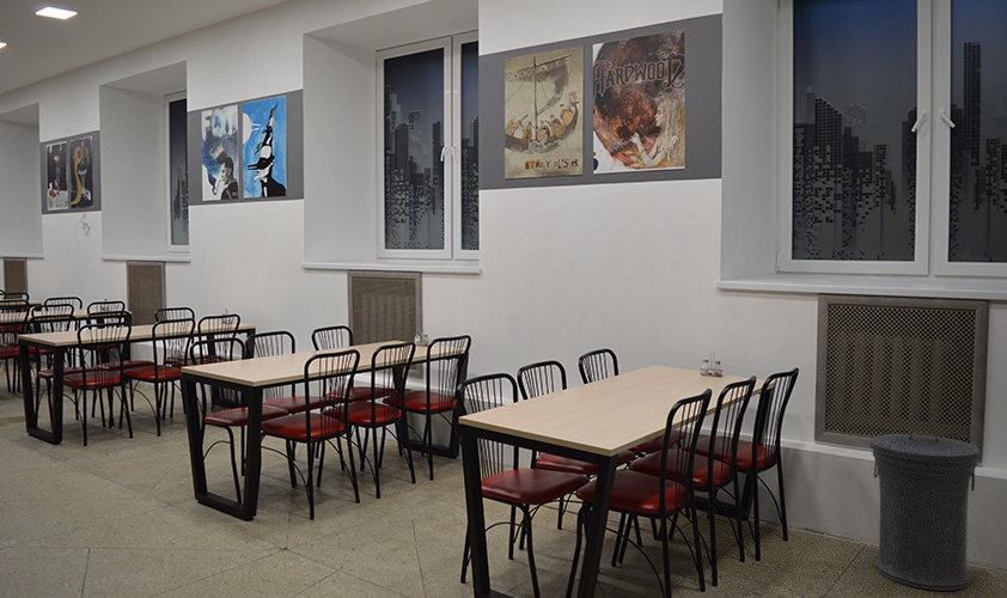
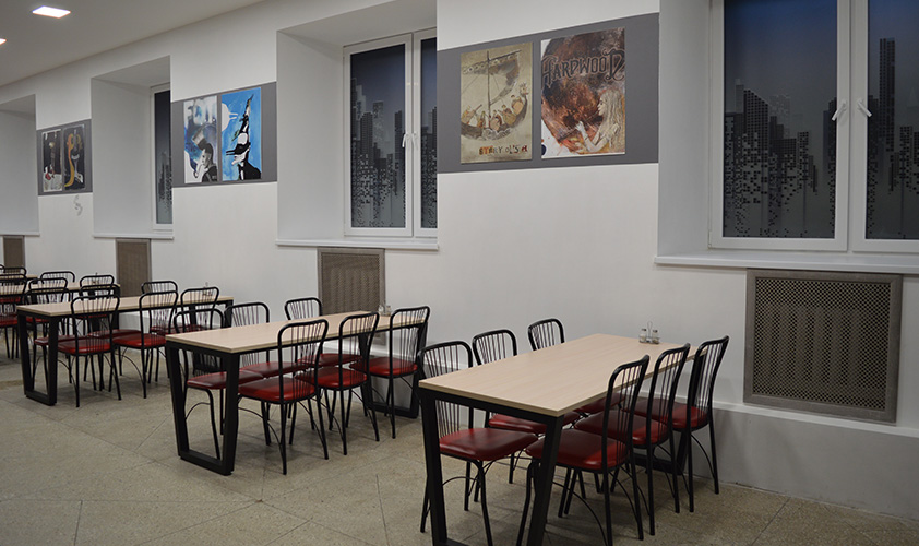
- trash can [868,432,983,592]
